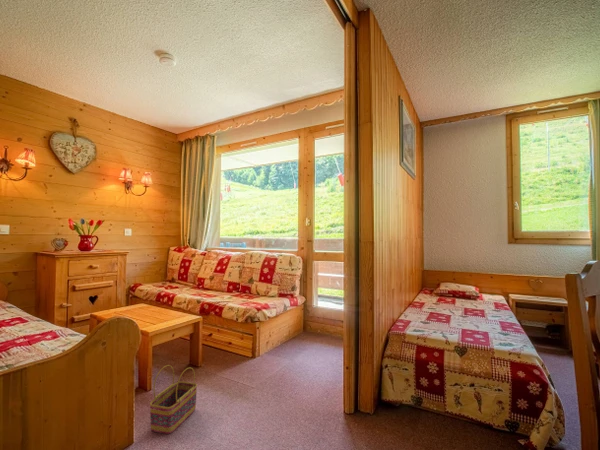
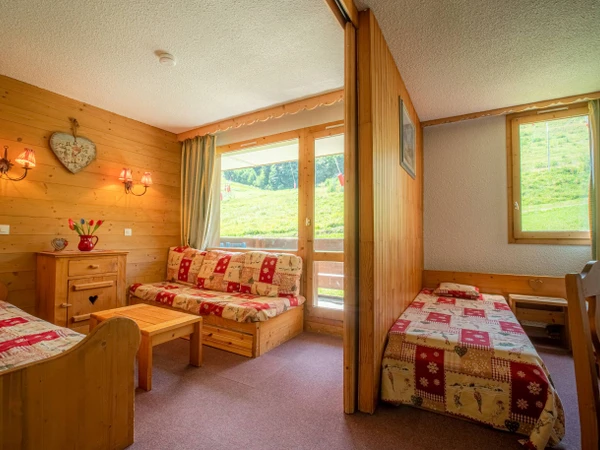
- basket [149,364,198,435]
